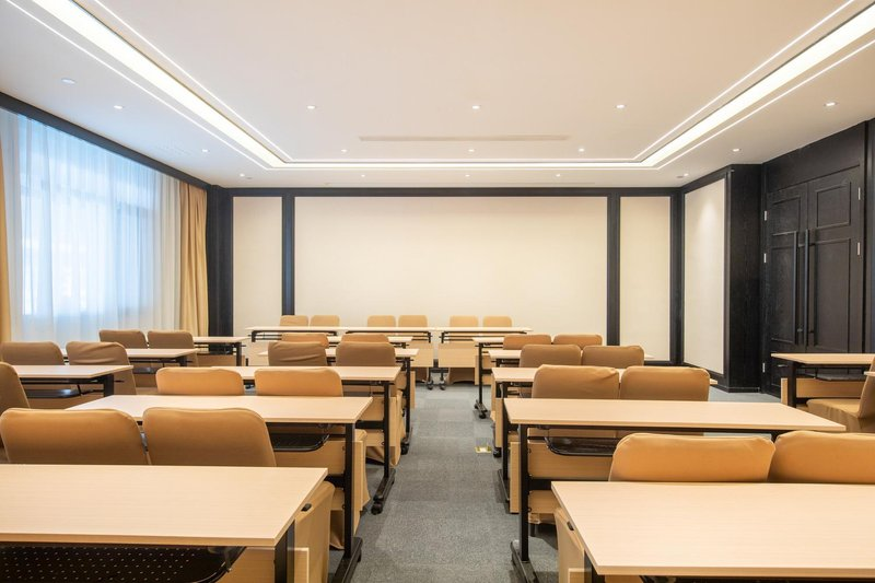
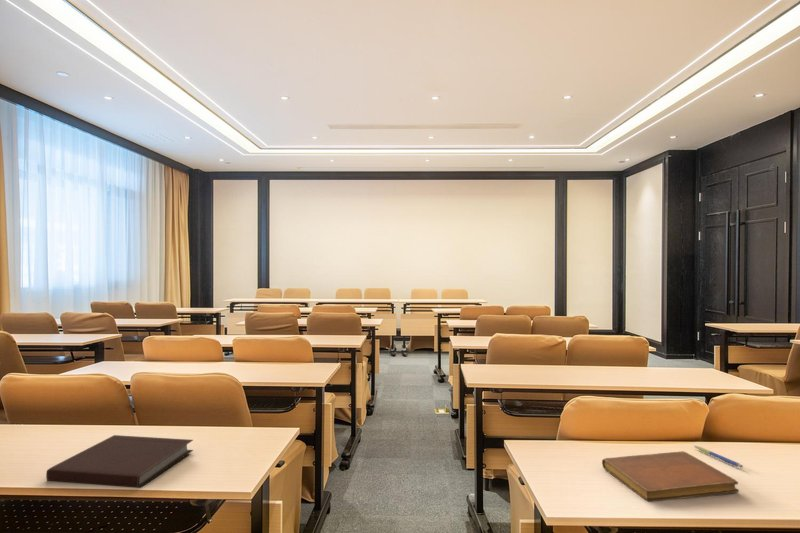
+ notebook [45,434,194,489]
+ pen [693,445,744,469]
+ notebook [601,450,740,503]
